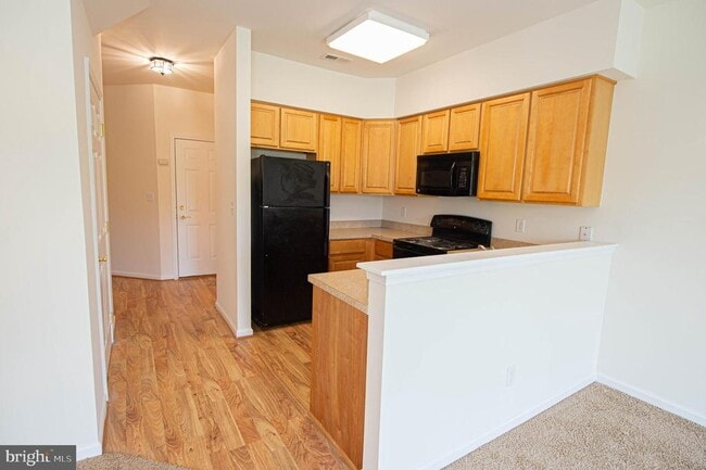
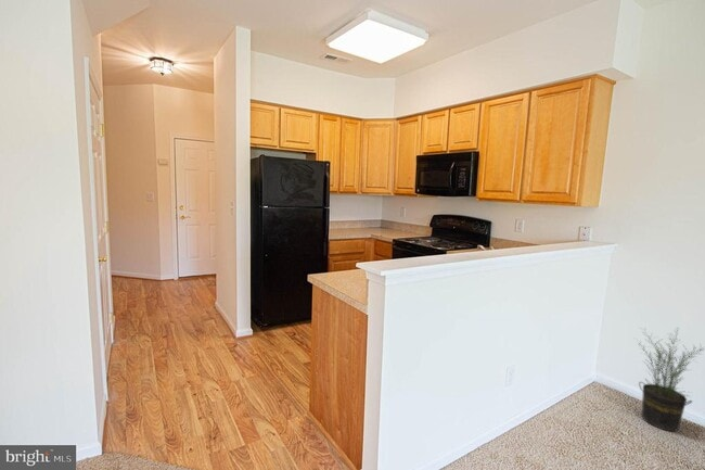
+ potted plant [633,327,705,432]
